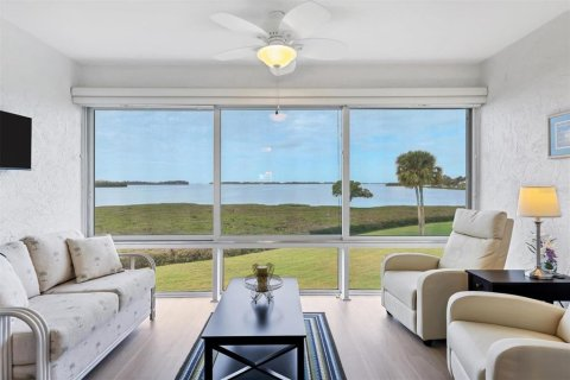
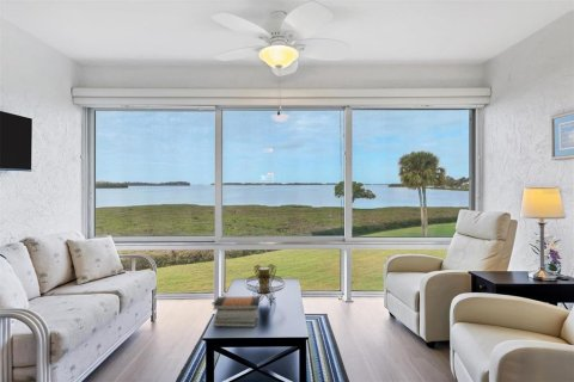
+ book stack [212,296,261,328]
